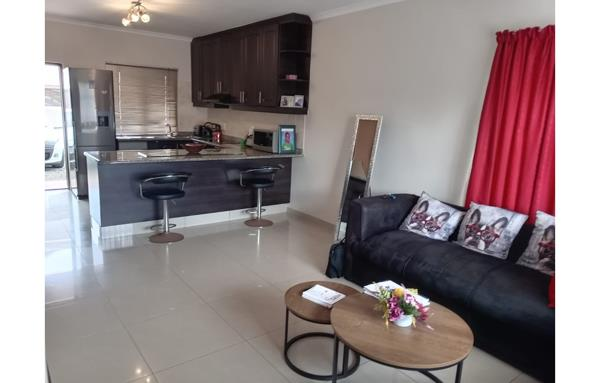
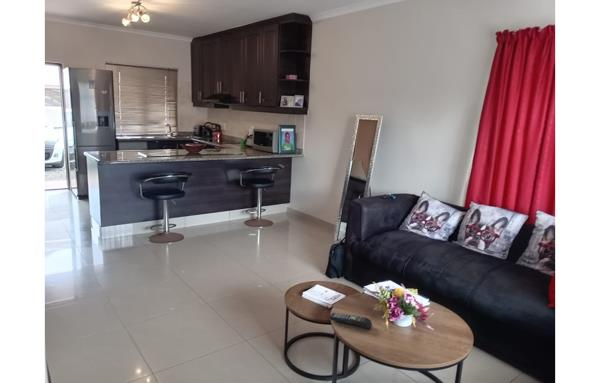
+ remote control [329,312,373,331]
